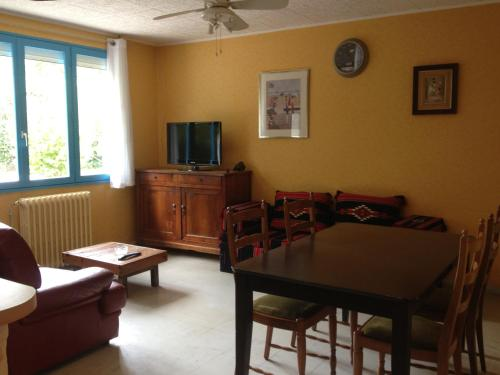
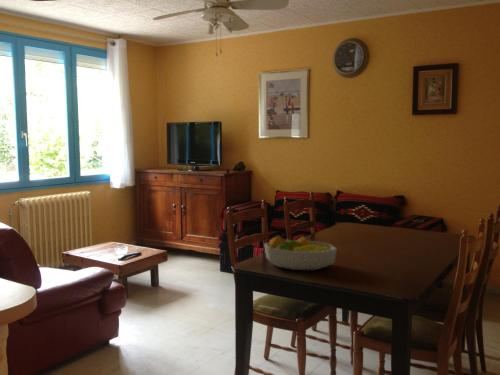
+ fruit bowl [263,234,338,271]
